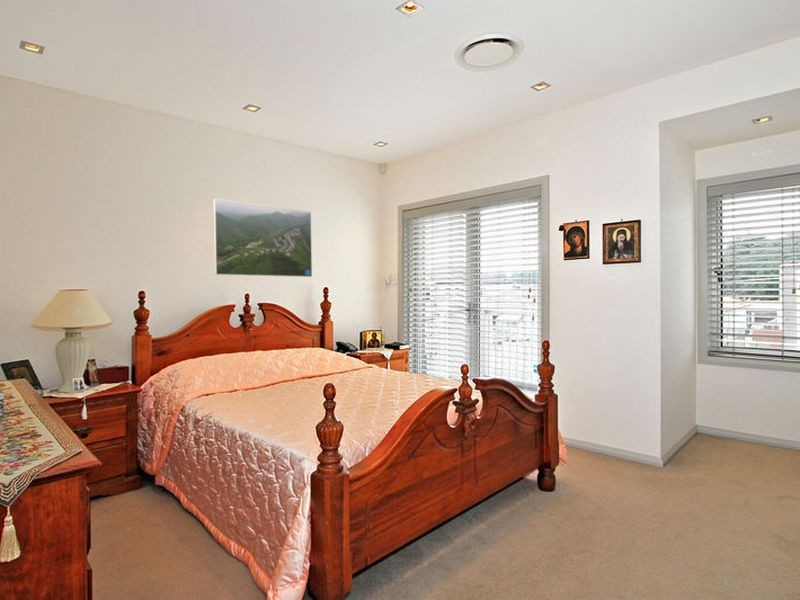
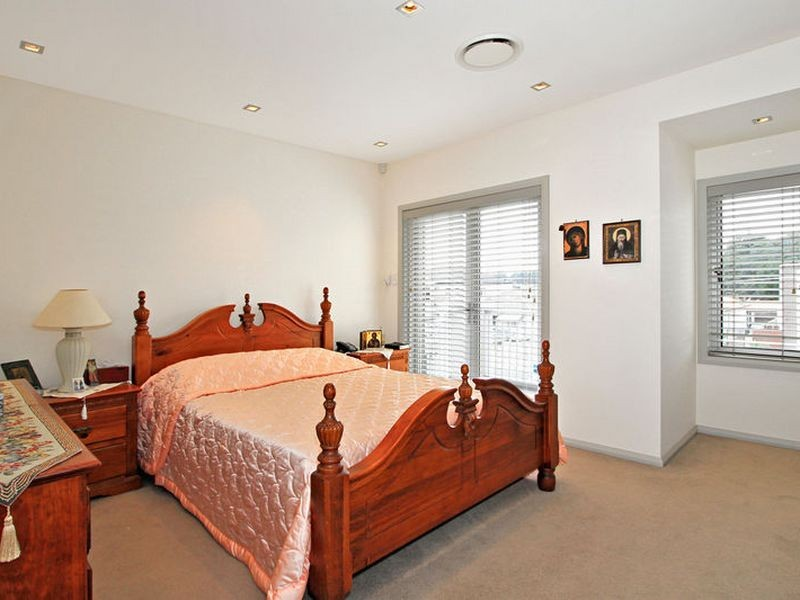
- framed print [212,198,313,278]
